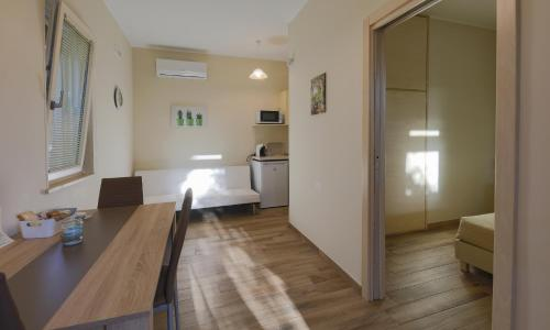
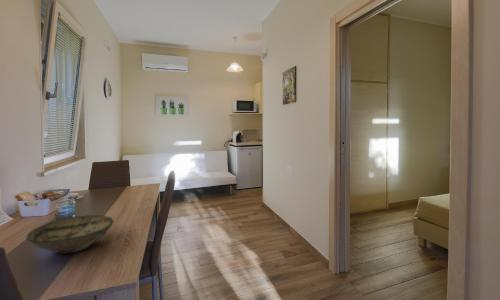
+ bowl [25,214,115,255]
